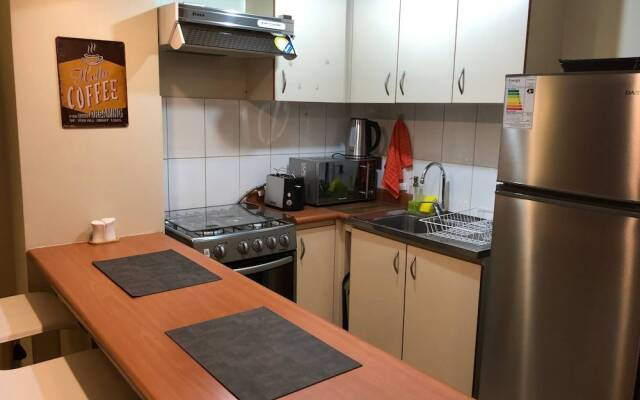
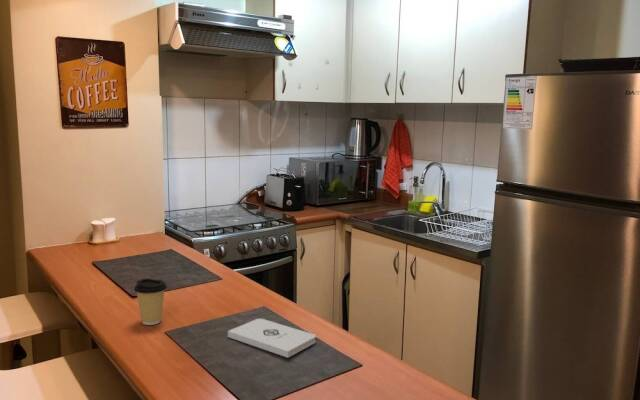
+ notepad [227,318,317,359]
+ coffee cup [133,277,168,326]
